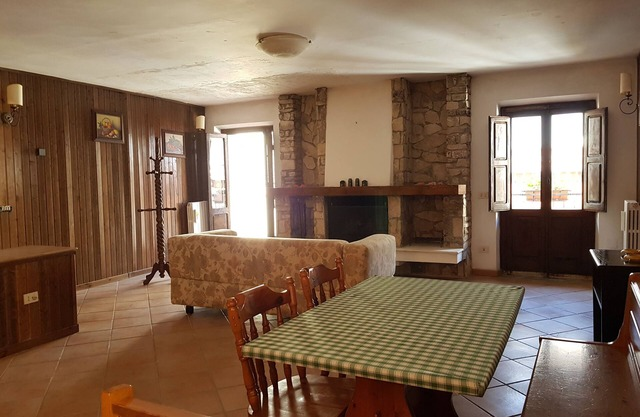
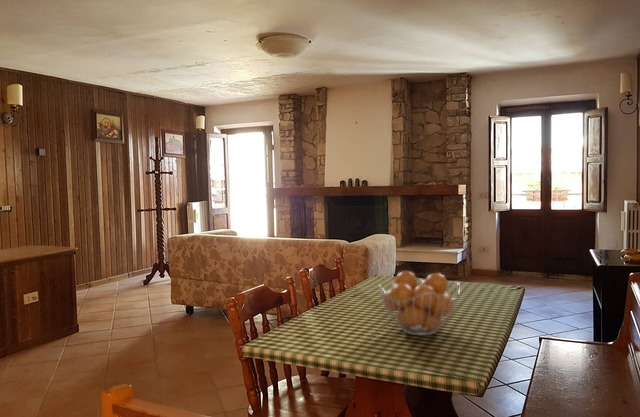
+ fruit basket [378,270,461,336]
